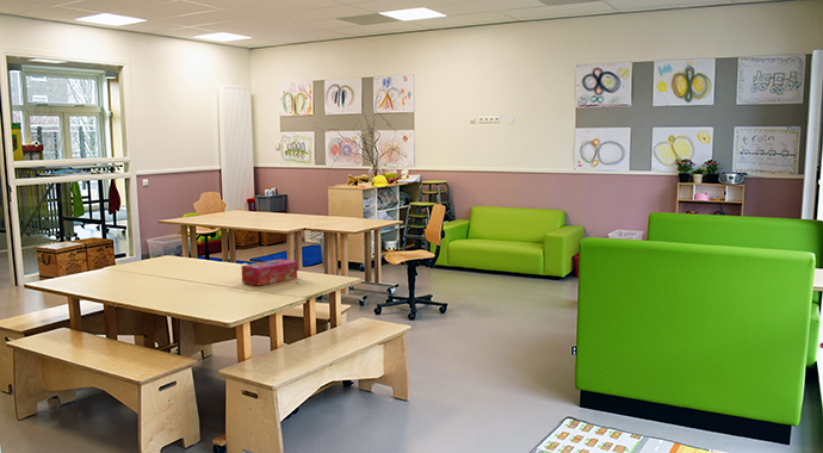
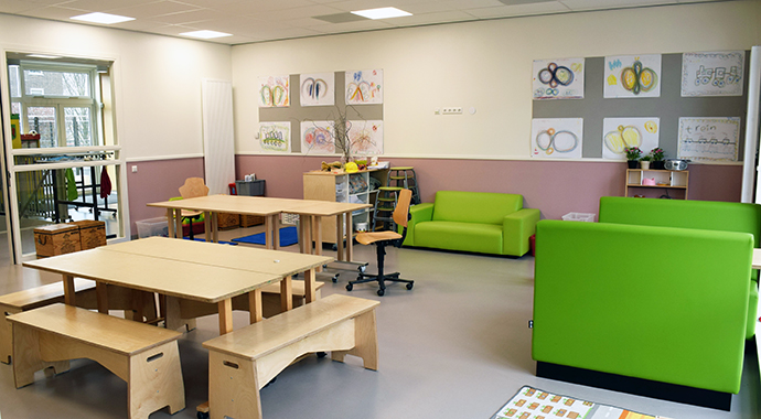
- tissue box [240,259,298,287]
